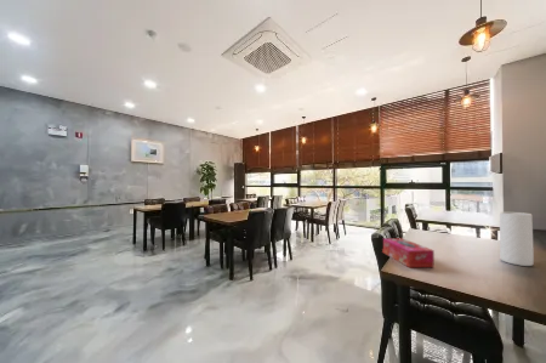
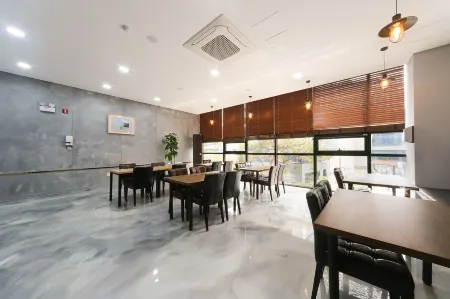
- tissue box [381,237,436,268]
- vase [499,211,535,267]
